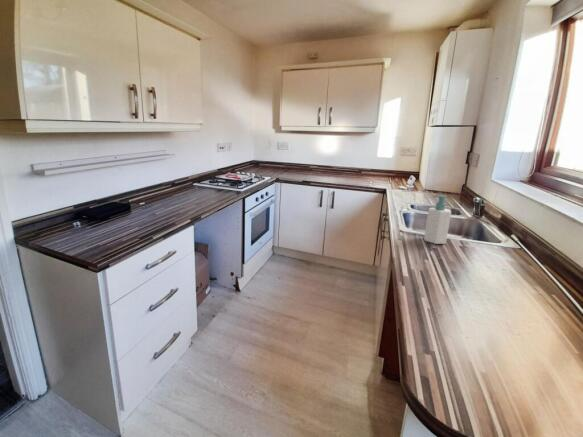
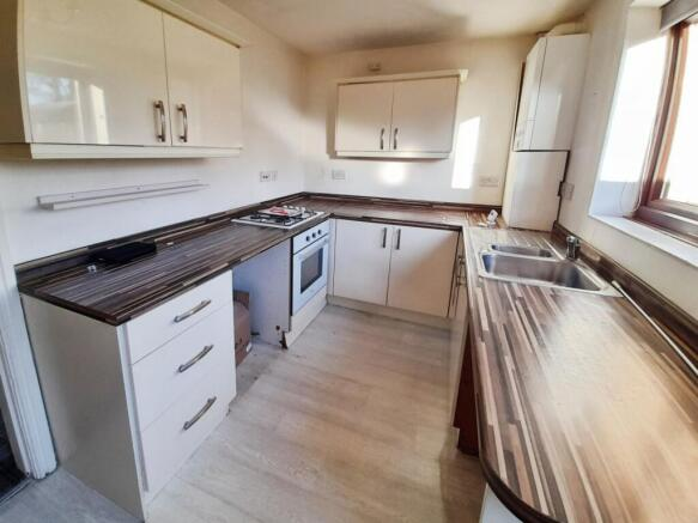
- soap bottle [423,194,452,245]
